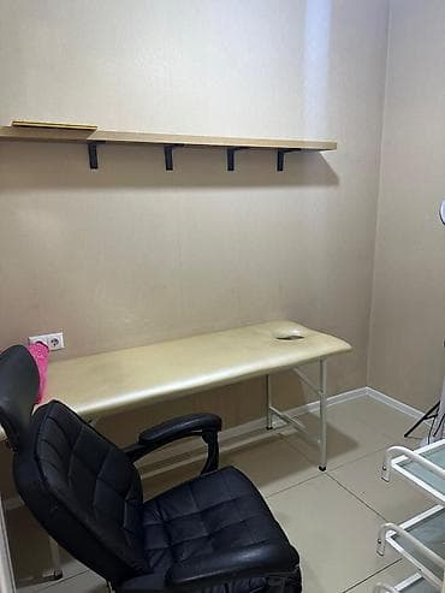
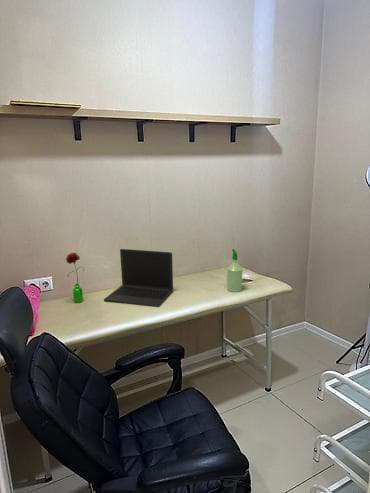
+ flower [64,252,85,304]
+ laptop [103,248,174,308]
+ spray bottle [226,248,244,293]
